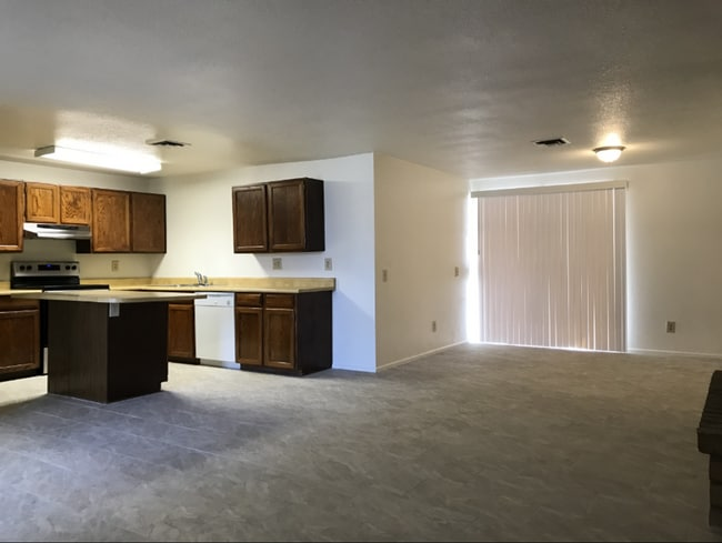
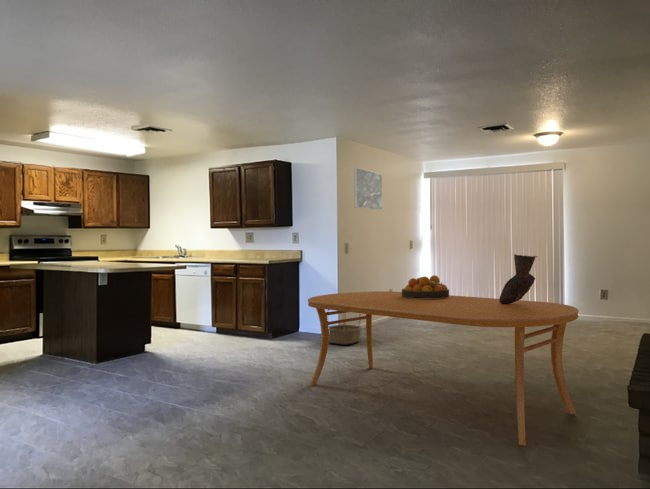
+ dining table [307,291,580,446]
+ vase [498,253,538,304]
+ fruit bowl [401,274,450,299]
+ basket [327,310,363,345]
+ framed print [353,167,384,211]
